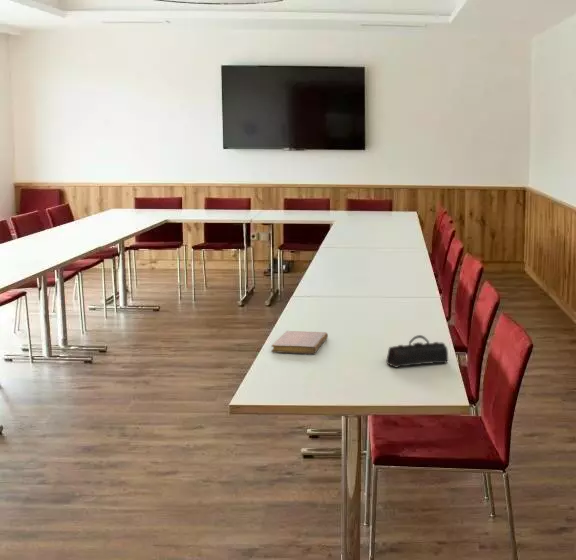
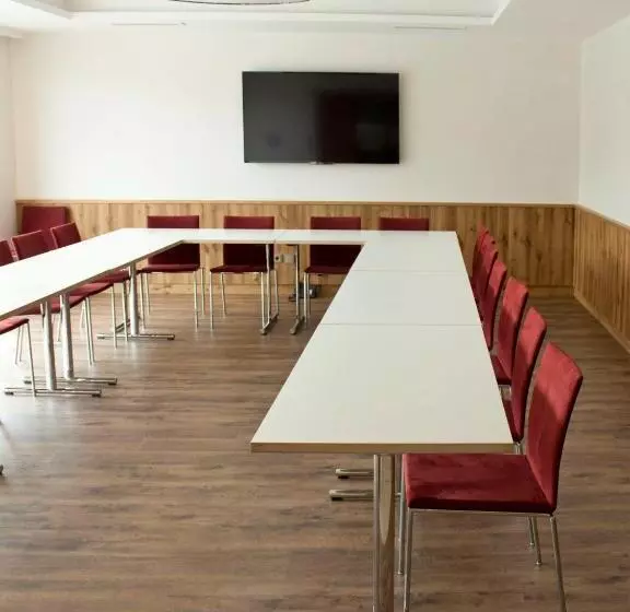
- notebook [271,330,329,355]
- pencil case [385,334,449,369]
